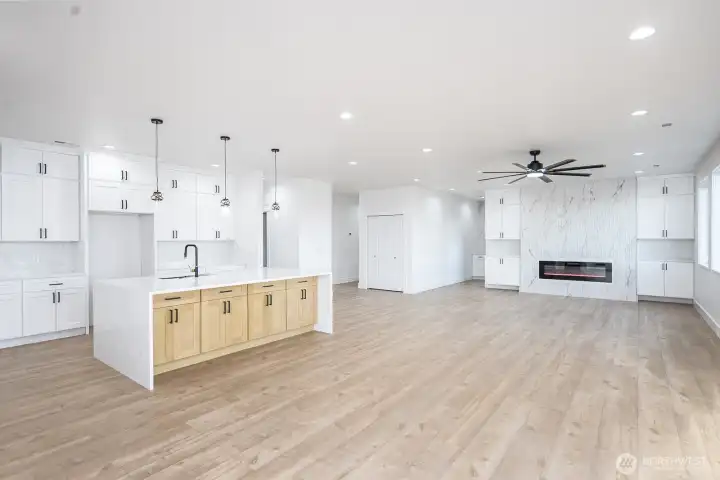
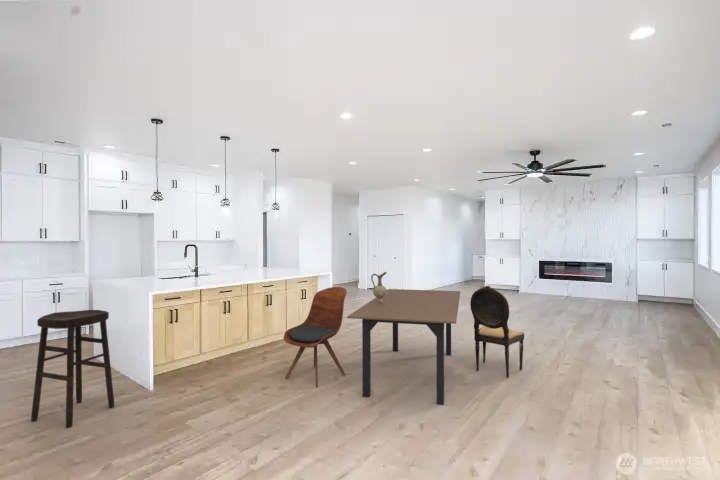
+ ceramic jug [370,271,388,303]
+ dining table [346,288,461,406]
+ stool [30,309,115,429]
+ dining chair [283,286,348,388]
+ dining chair [469,285,525,379]
